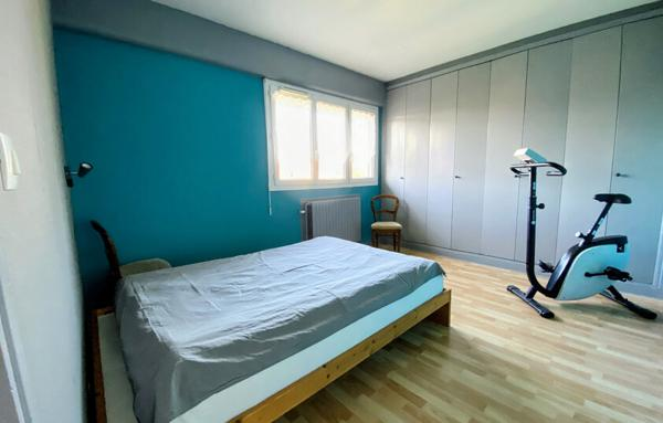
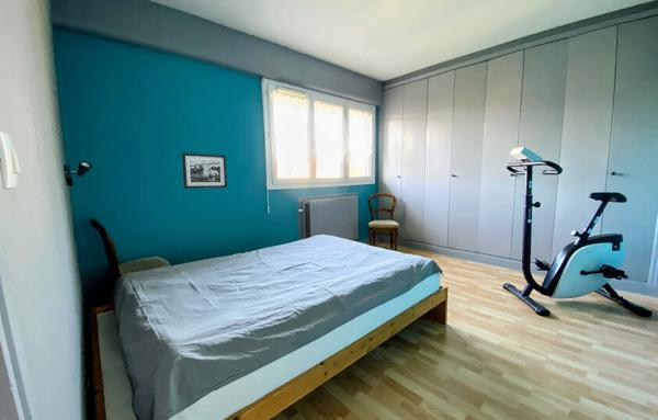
+ picture frame [181,151,228,190]
